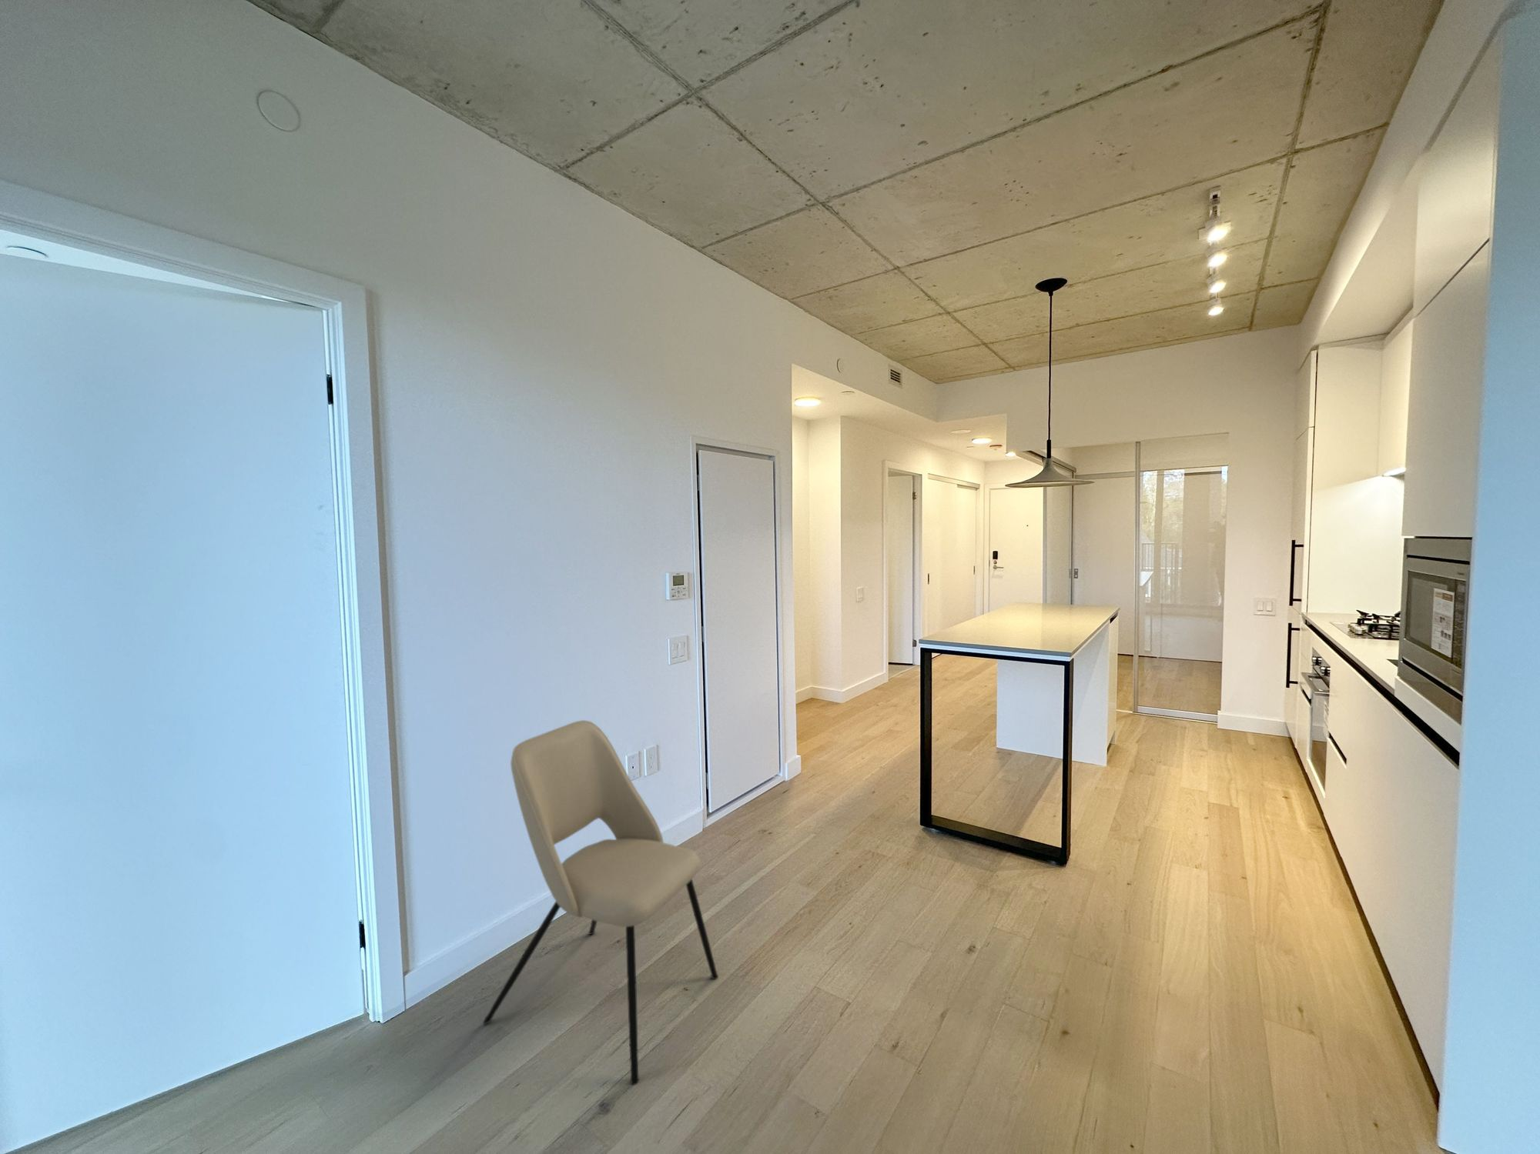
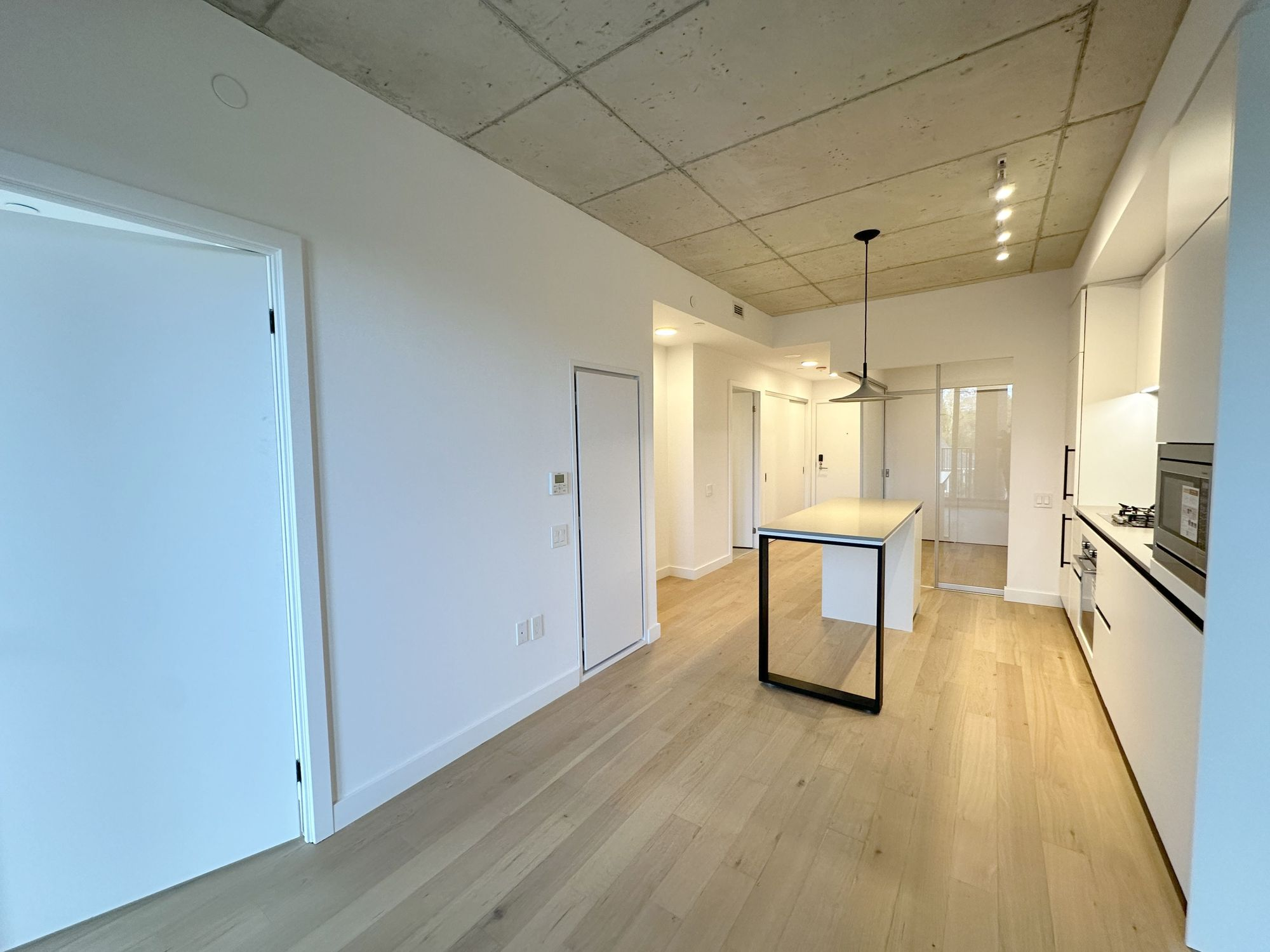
- dining chair [483,719,719,1086]
